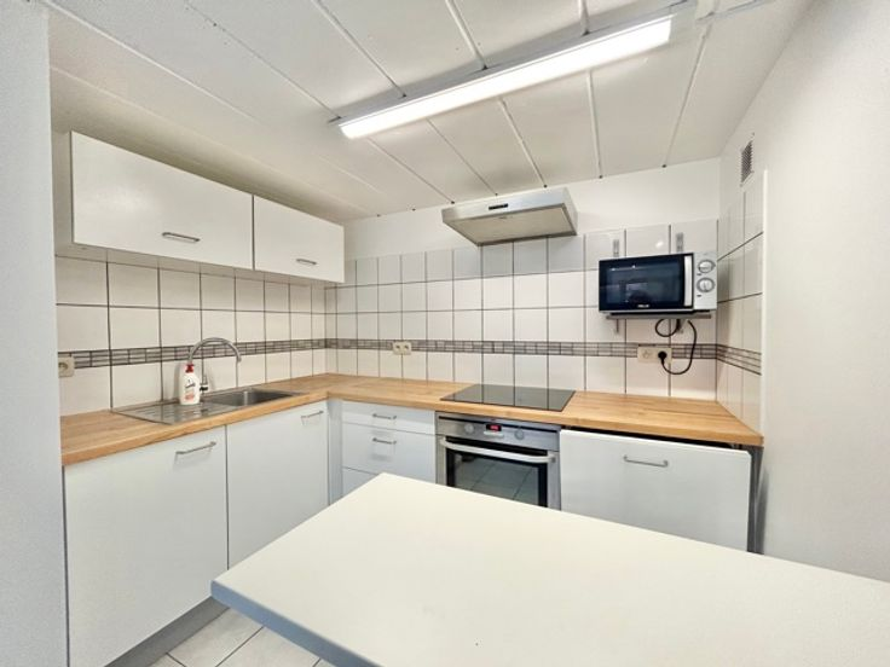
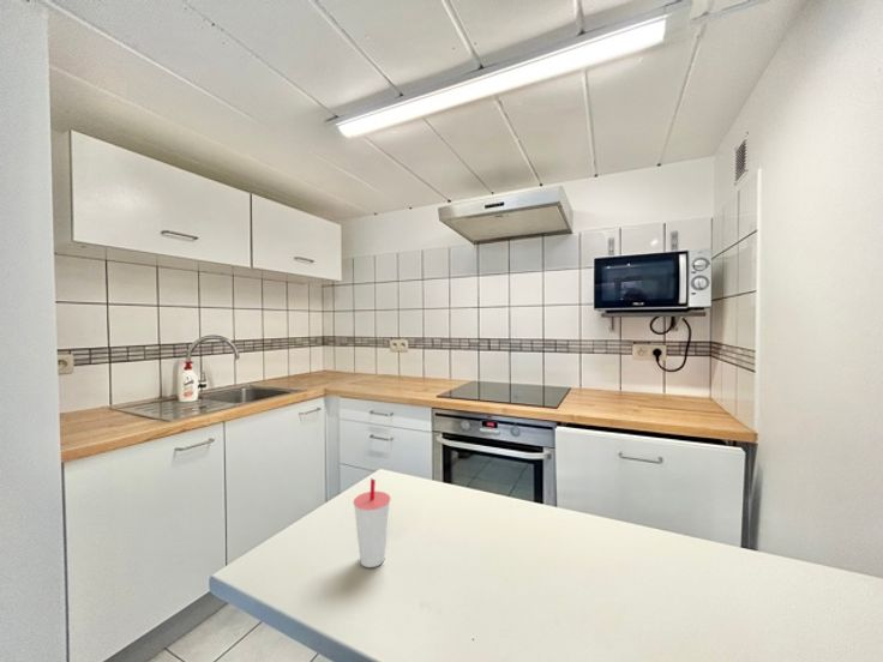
+ cup [352,477,391,568]
